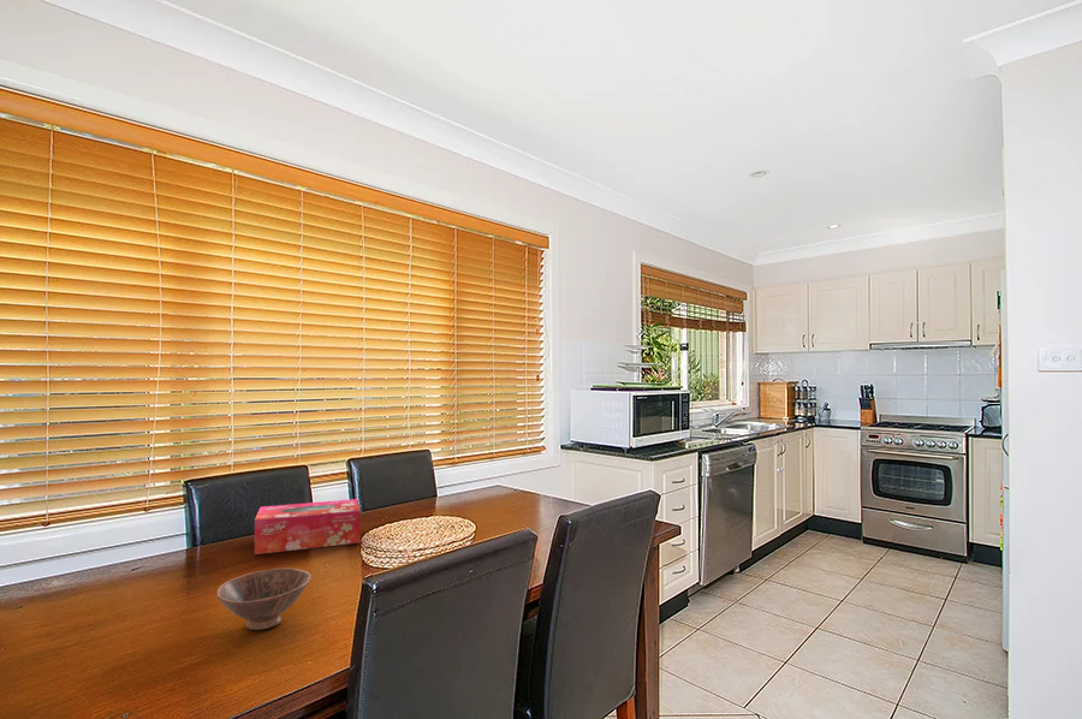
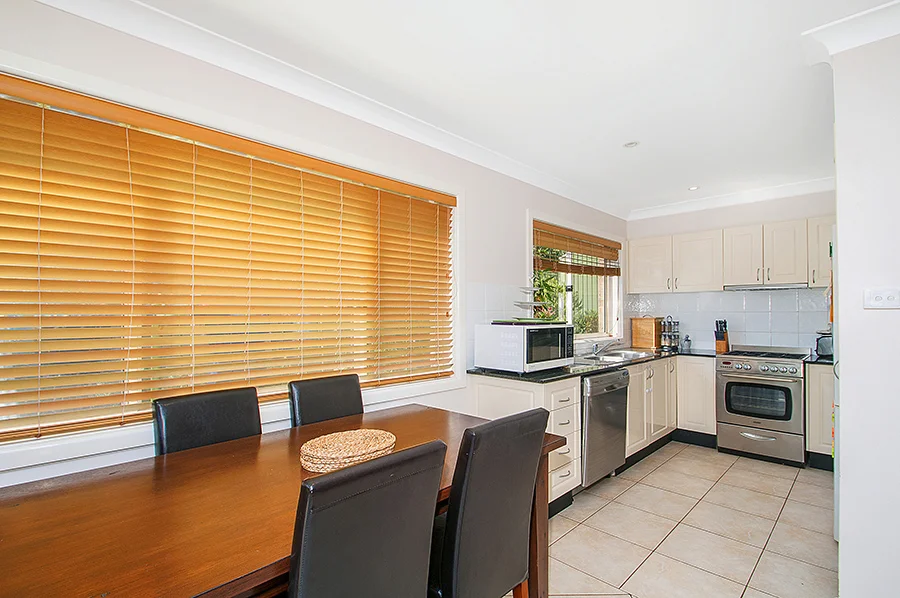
- bowl [215,568,313,631]
- tissue box [254,498,362,555]
